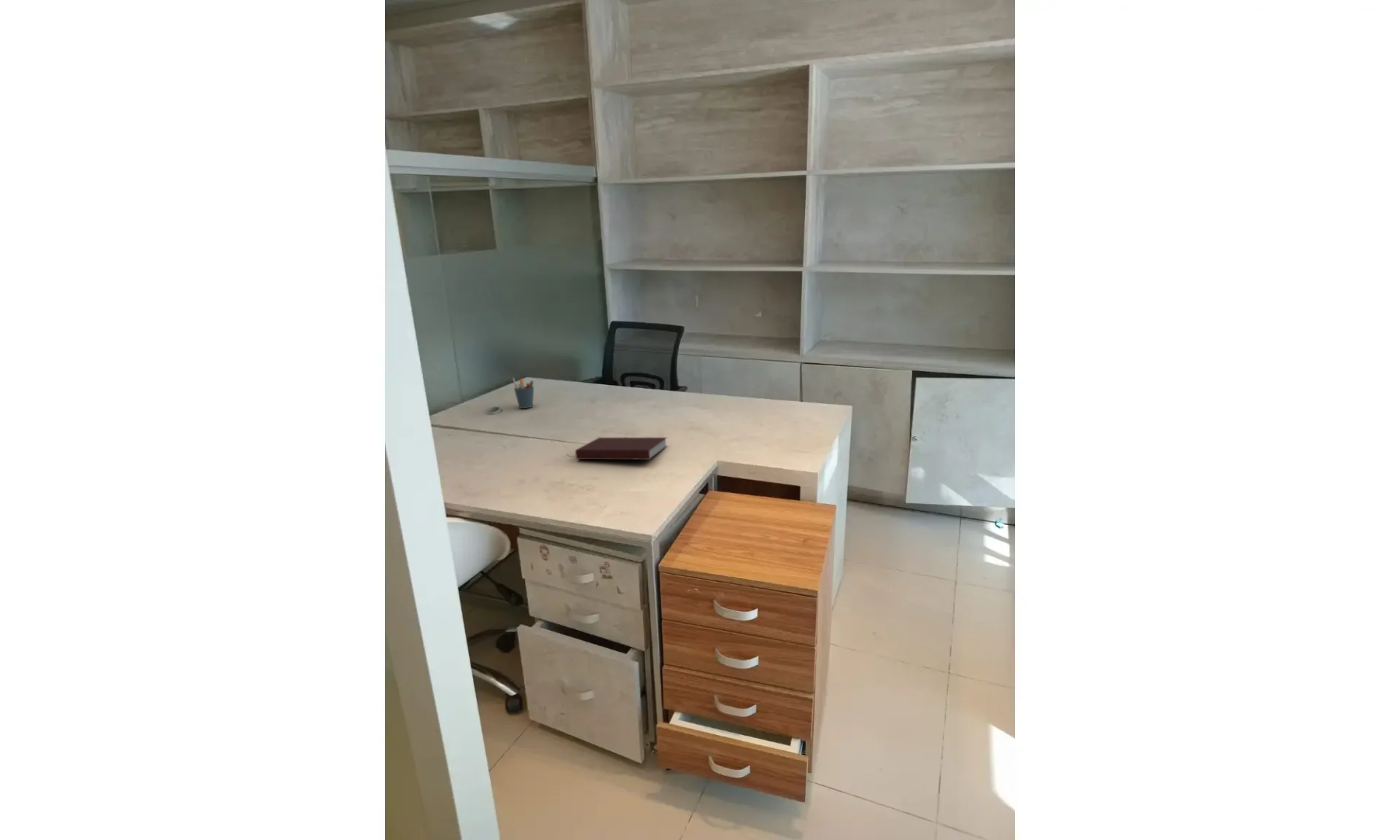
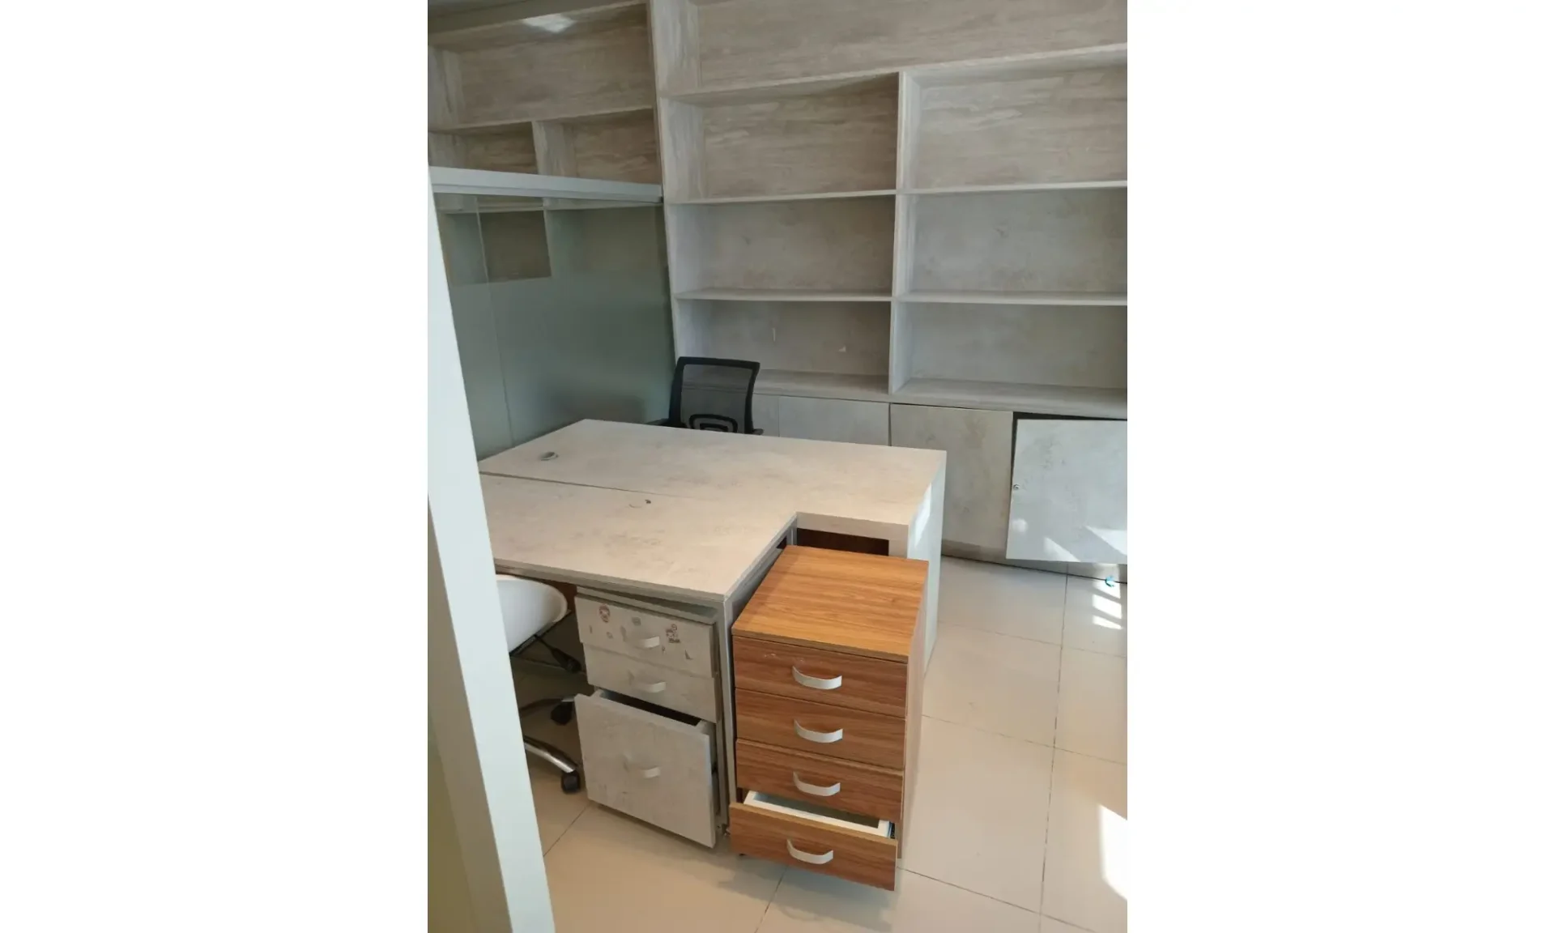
- notebook [575,437,668,461]
- pen holder [512,377,534,409]
